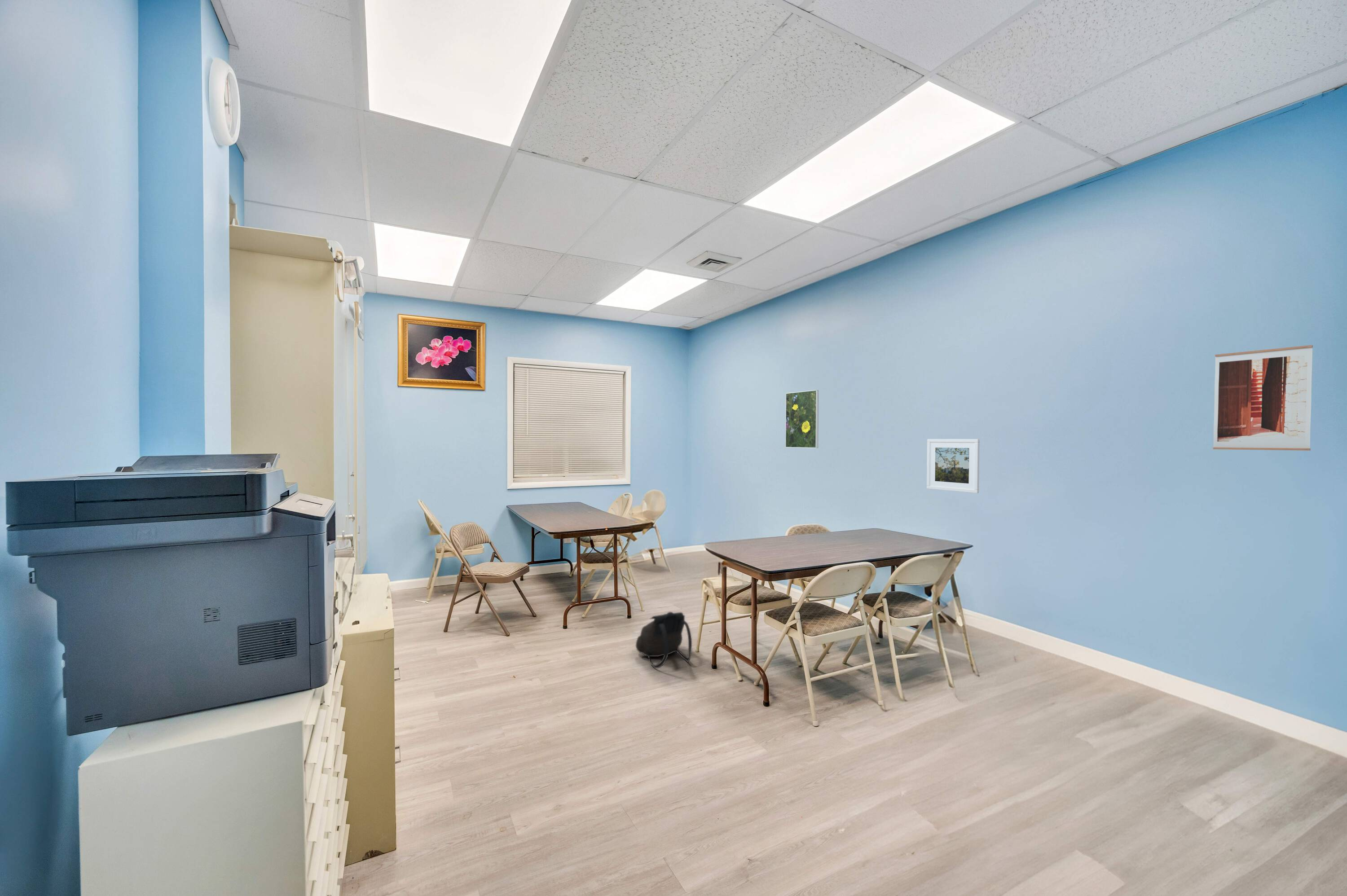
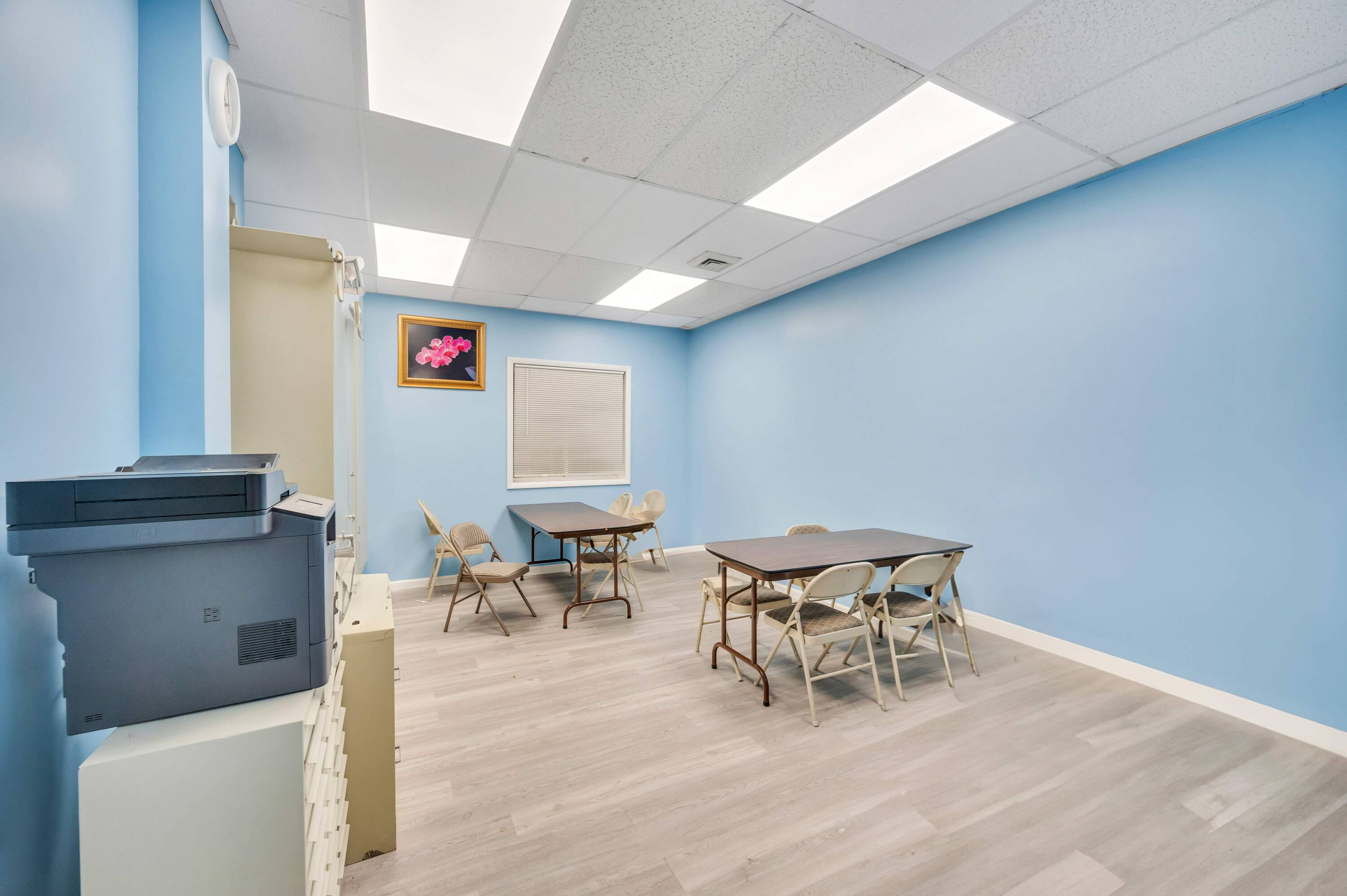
- backpack [635,611,692,669]
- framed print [785,390,819,448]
- wall art [1213,345,1313,451]
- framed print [926,439,980,494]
